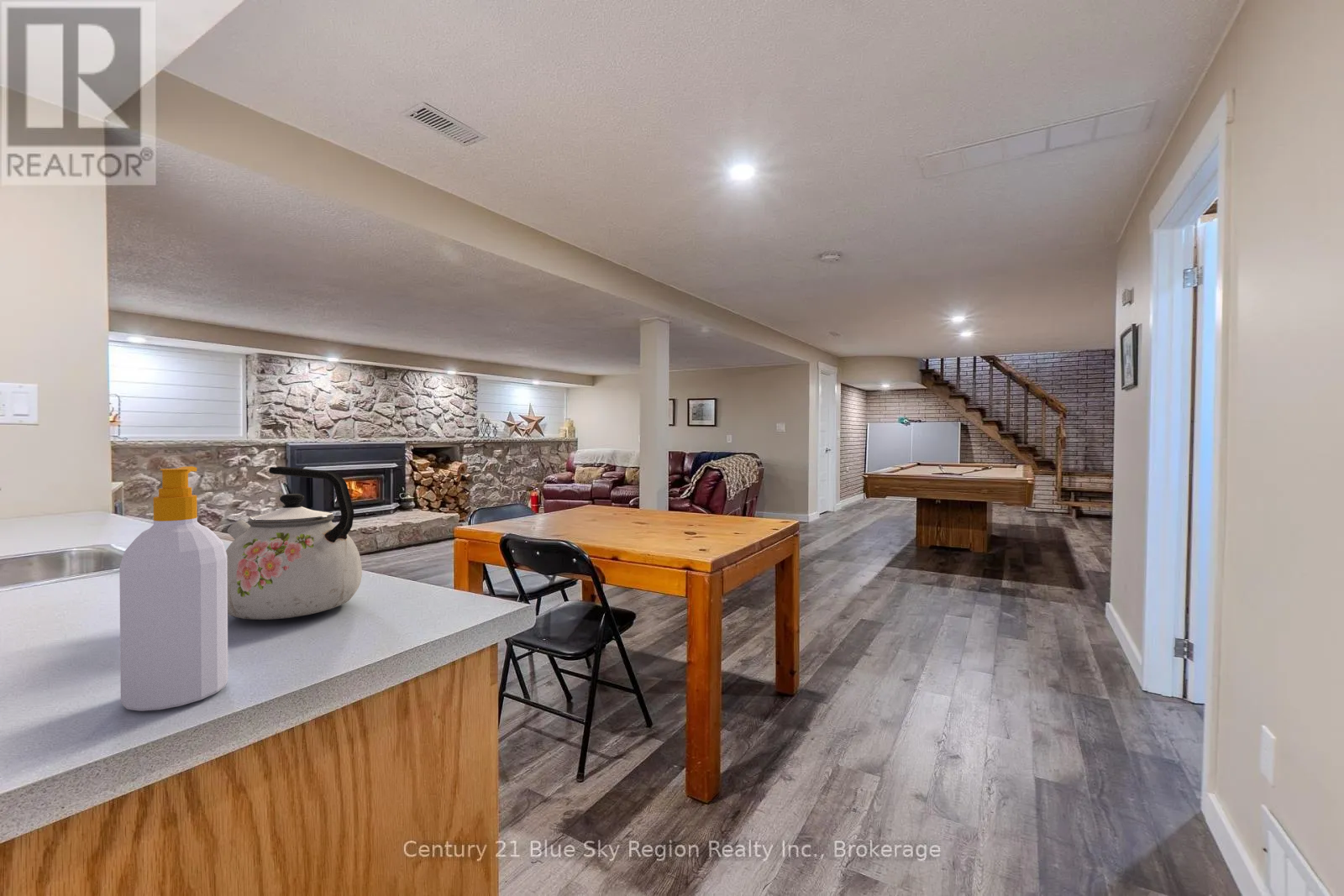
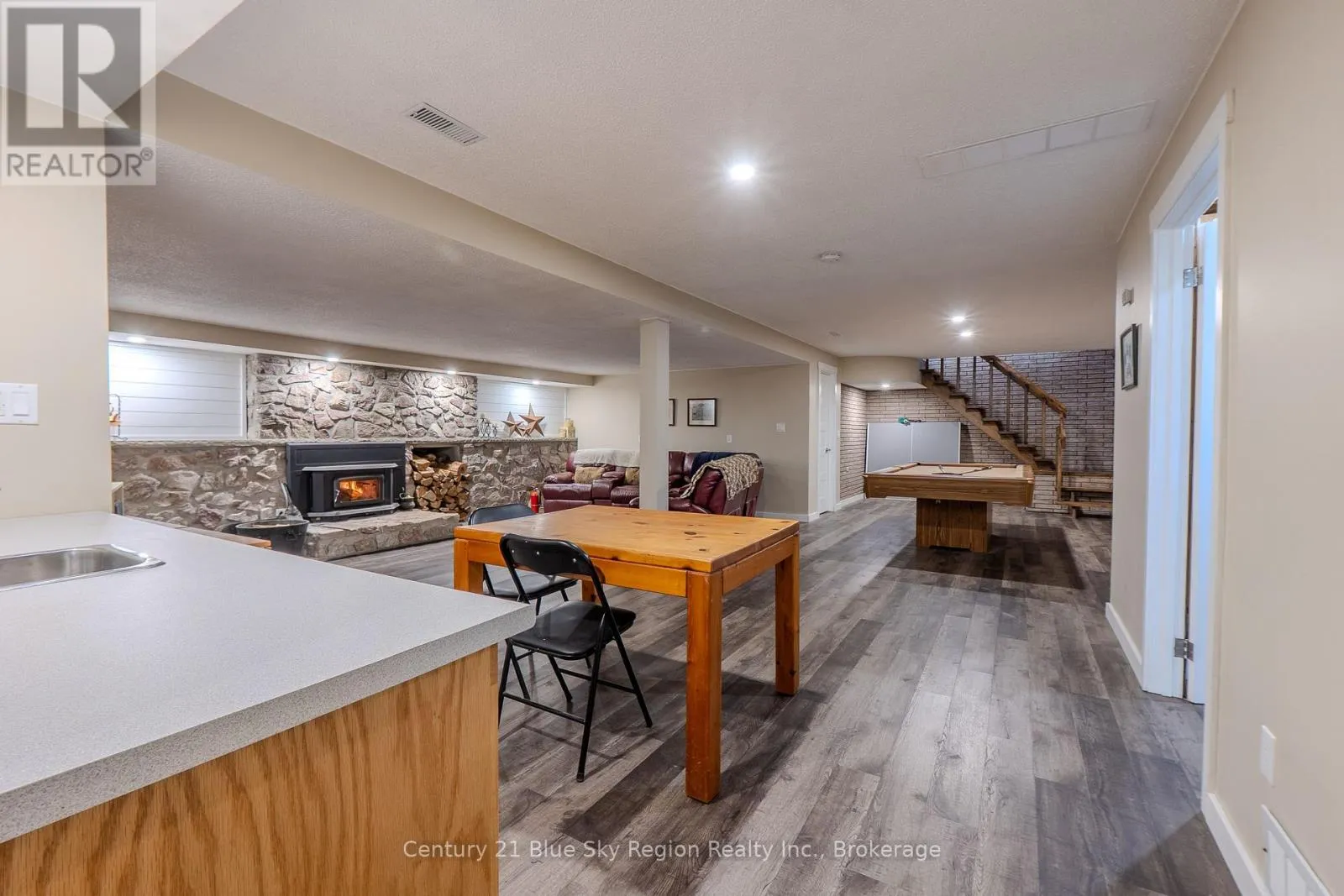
- kettle [225,466,363,621]
- soap bottle [118,465,228,712]
